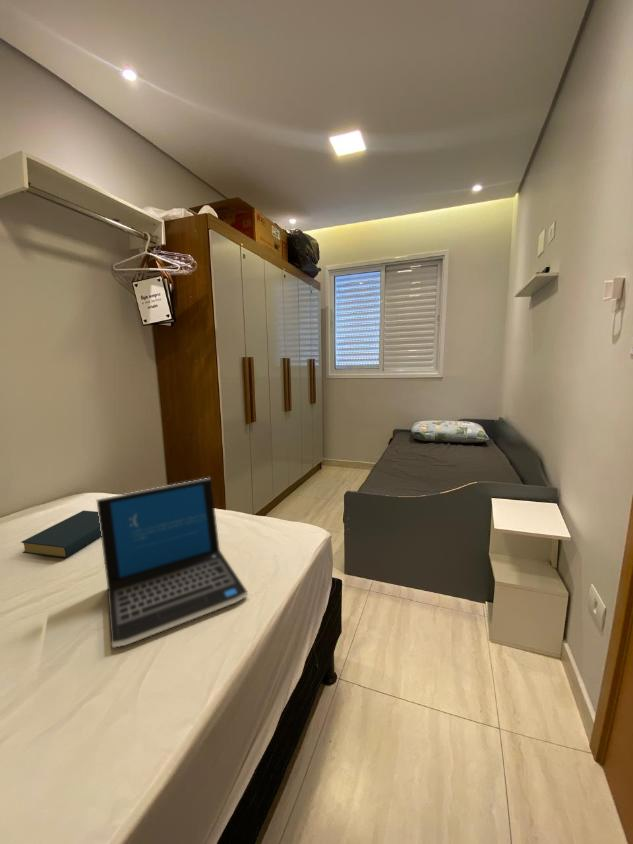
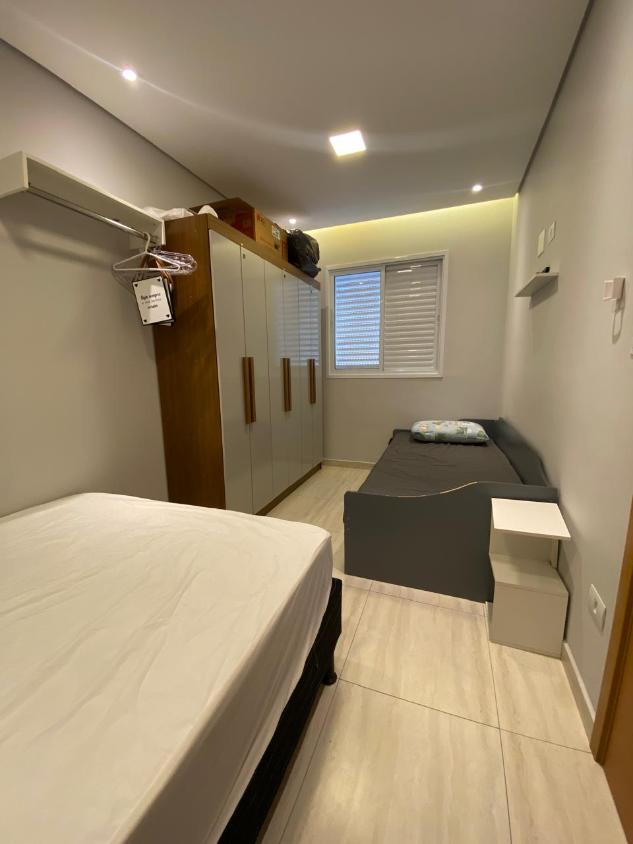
- laptop [96,477,249,649]
- hardback book [20,510,101,559]
